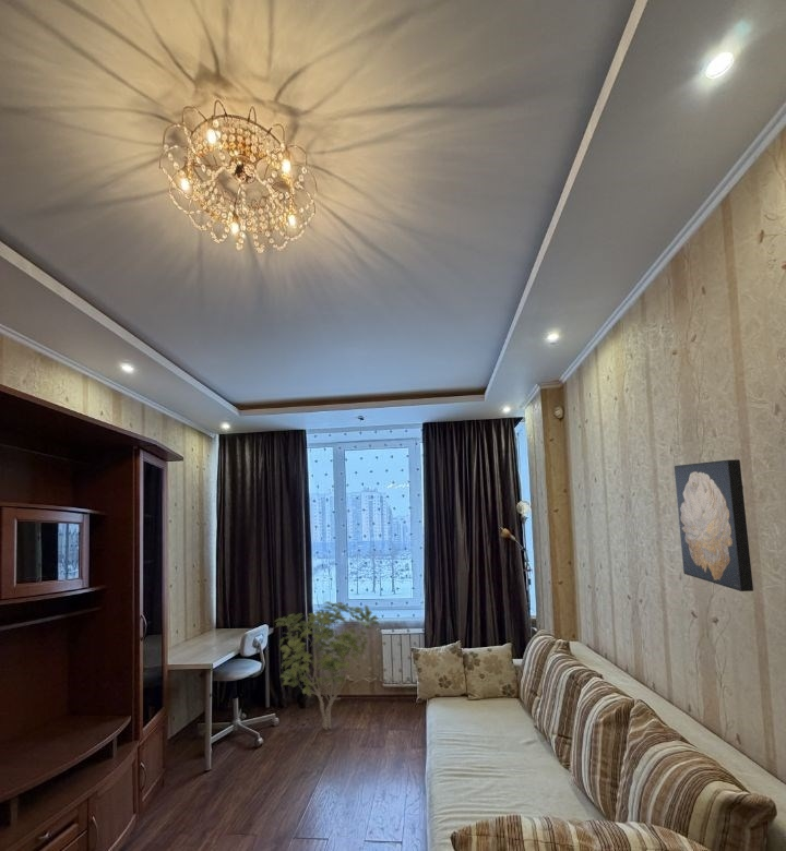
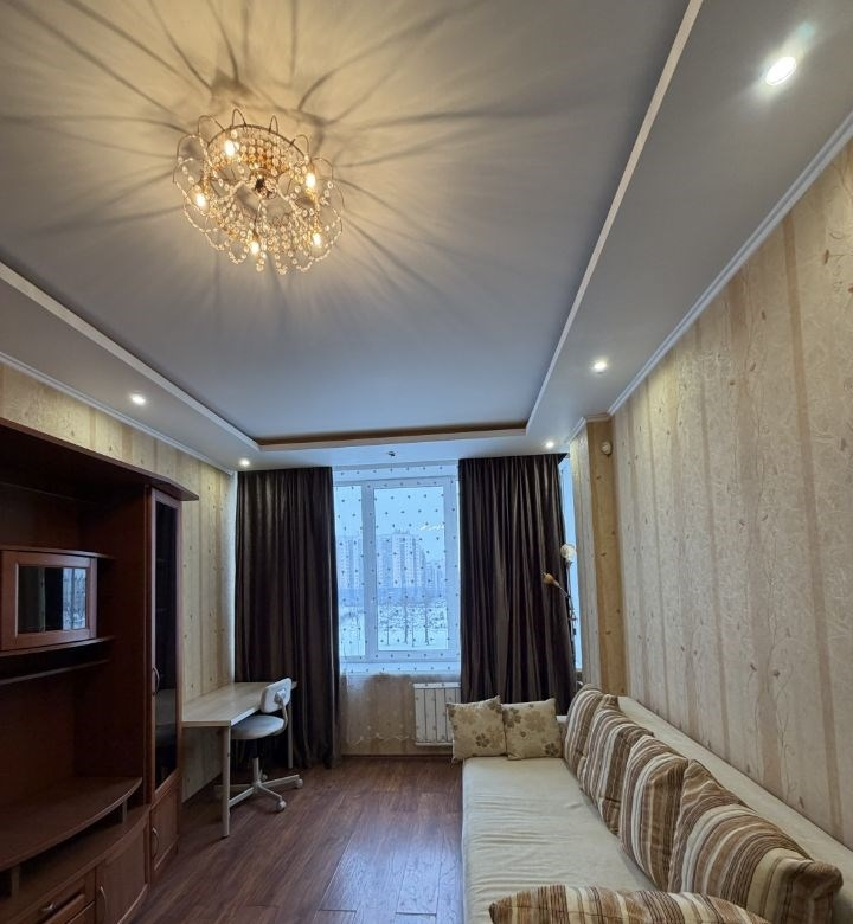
- wall art [674,458,754,592]
- shrub [273,600,381,731]
